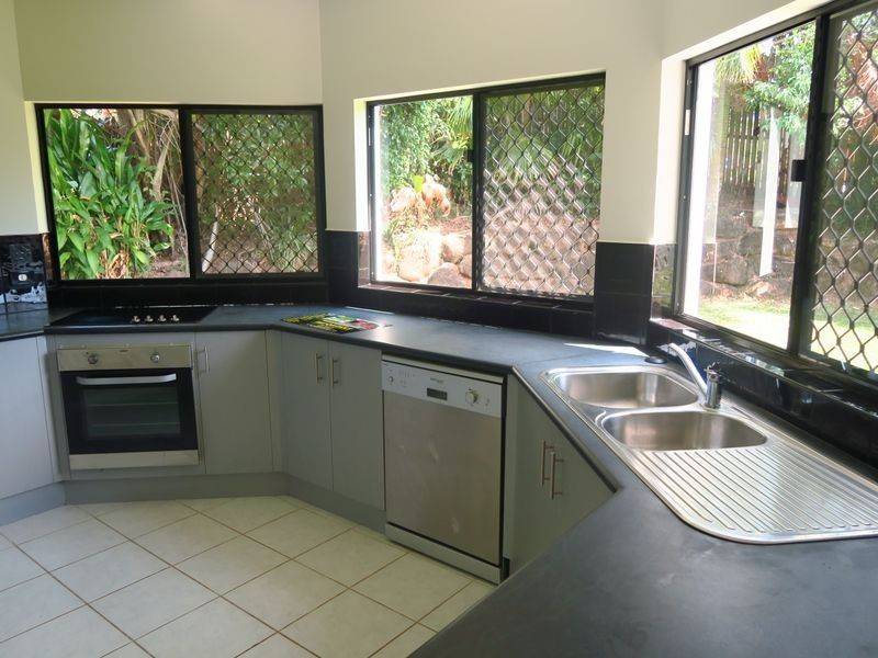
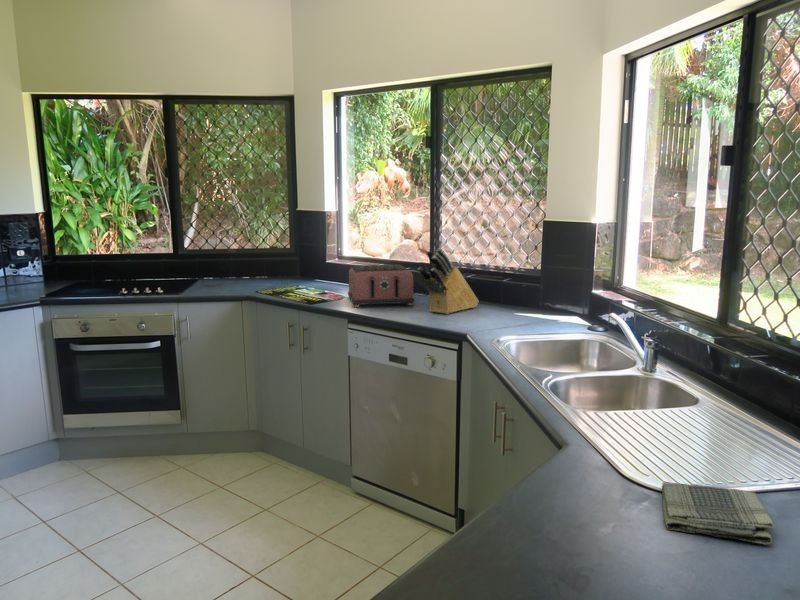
+ dish towel [661,481,775,545]
+ knife block [417,247,480,315]
+ toaster [347,263,416,308]
